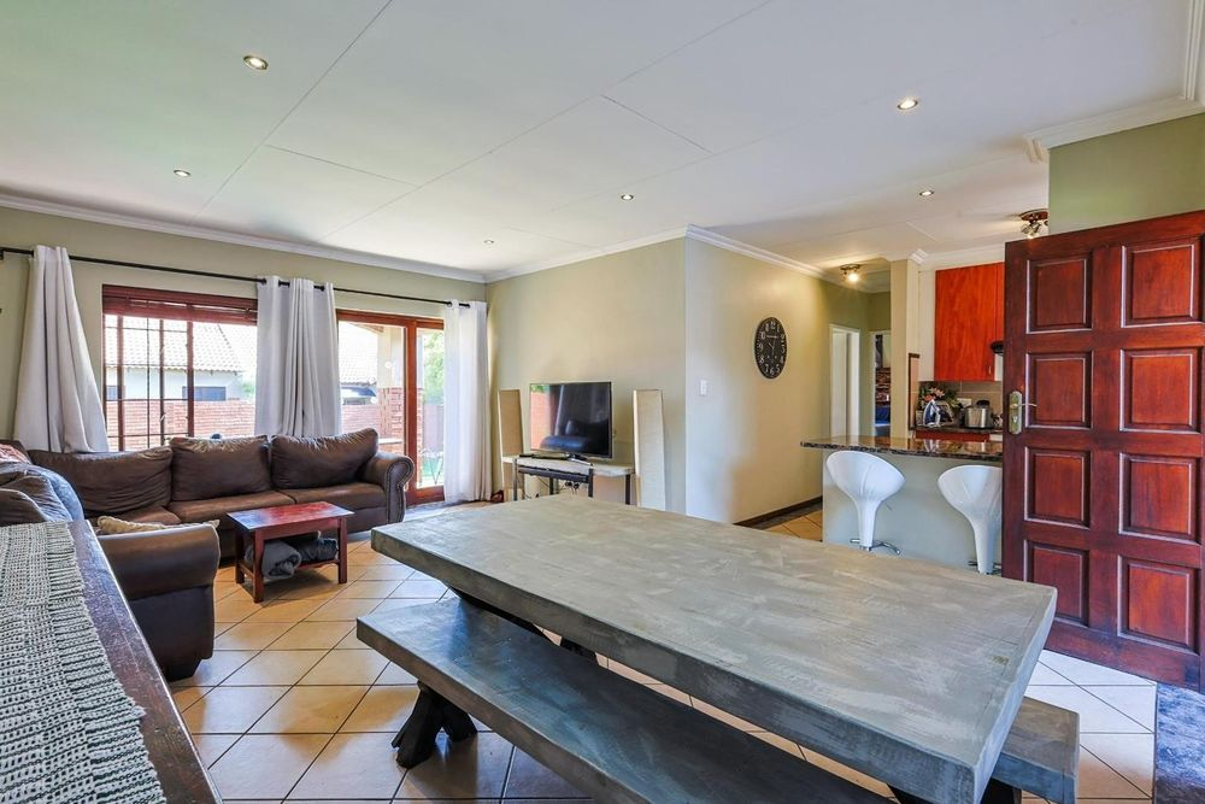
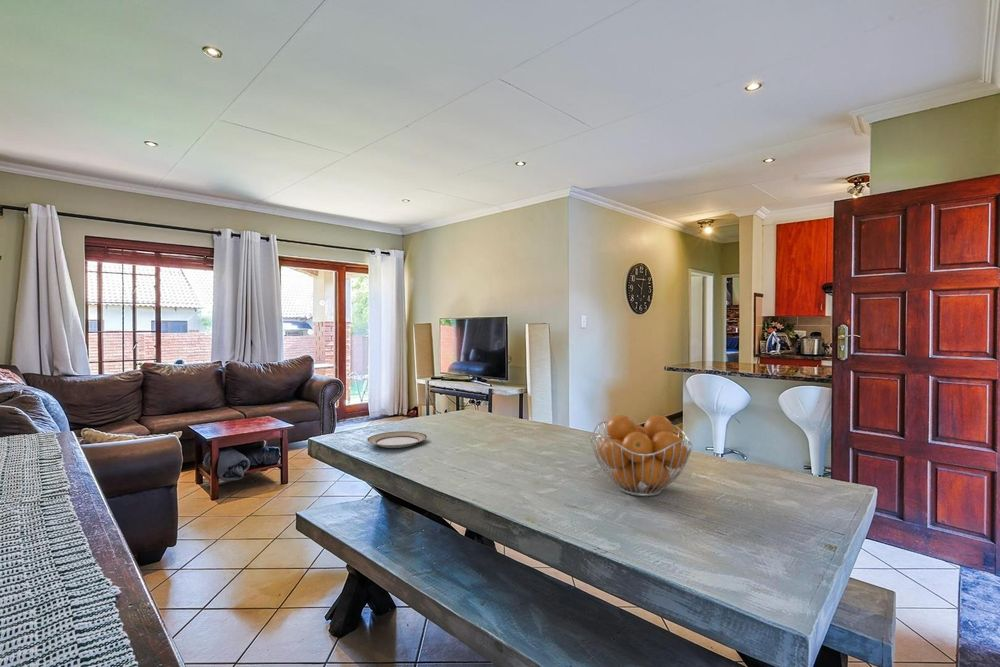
+ plate [366,430,428,449]
+ fruit basket [589,414,694,497]
